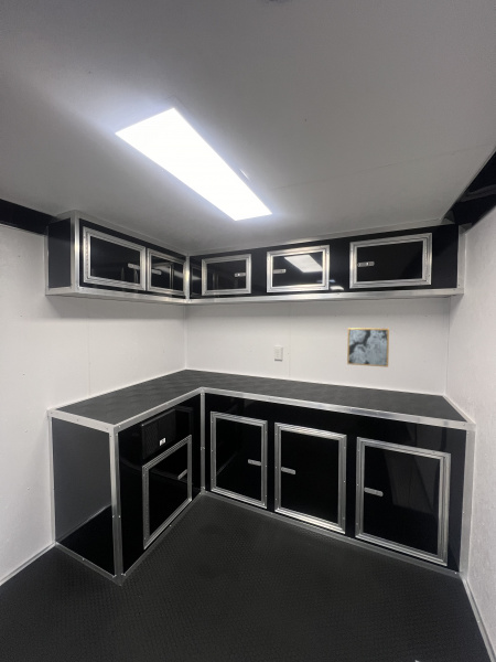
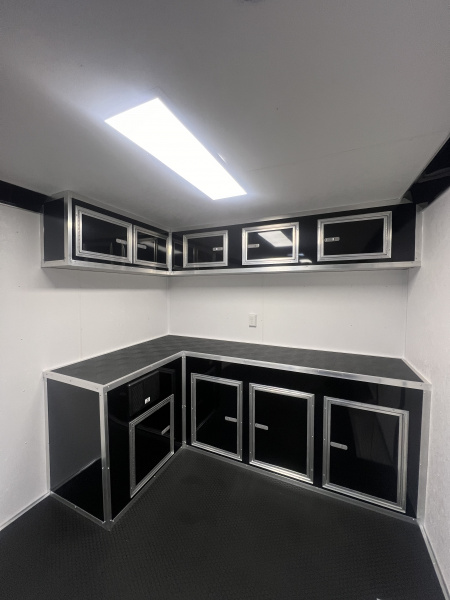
- wall art [346,327,390,369]
